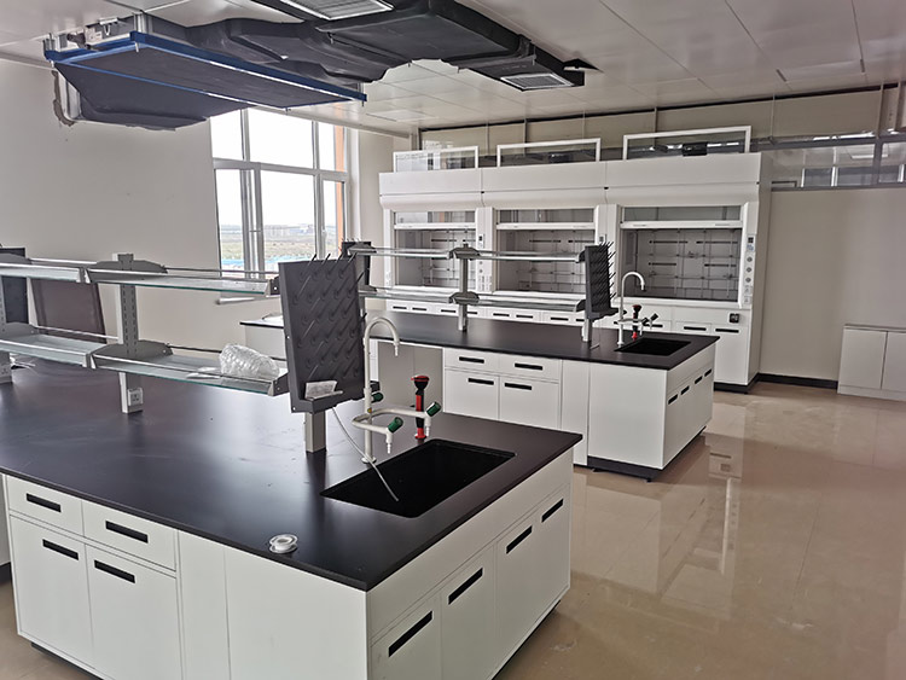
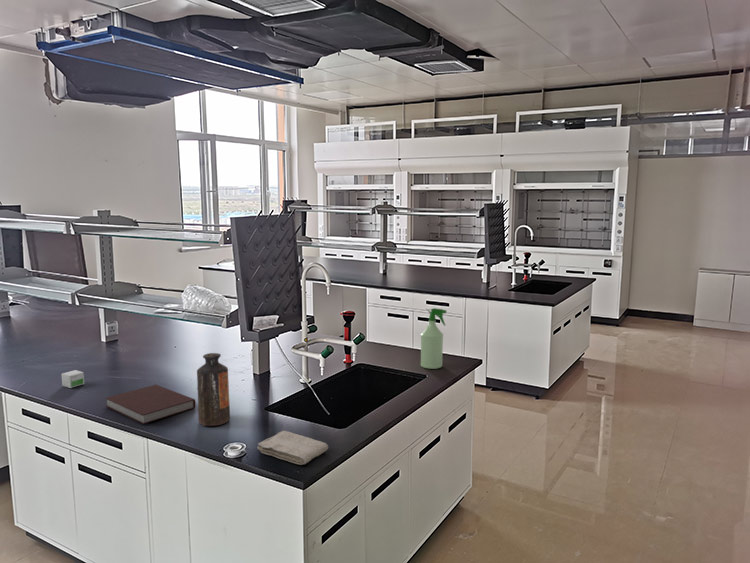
+ washcloth [256,430,329,466]
+ spray bottle [420,307,448,370]
+ bottle [196,352,231,427]
+ small box [60,369,85,389]
+ notebook [104,384,197,425]
